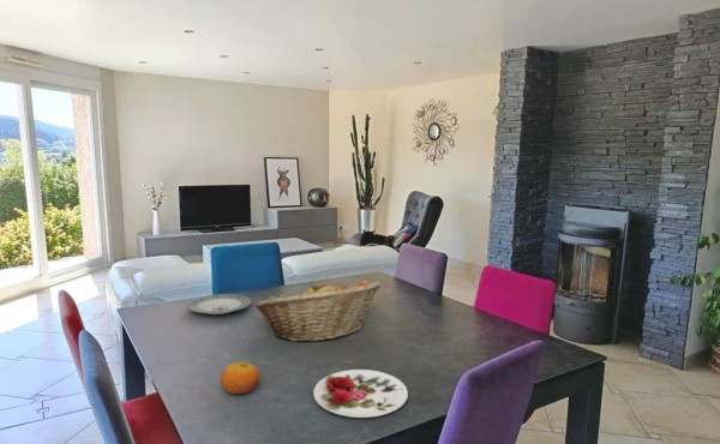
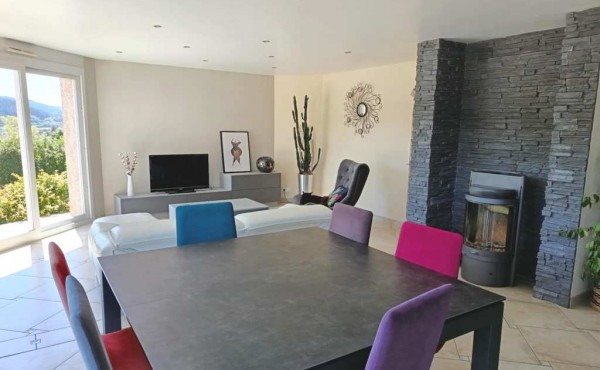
- plate [186,293,253,316]
- plate [312,368,409,419]
- fruit basket [253,280,383,343]
- fruit [220,361,260,395]
